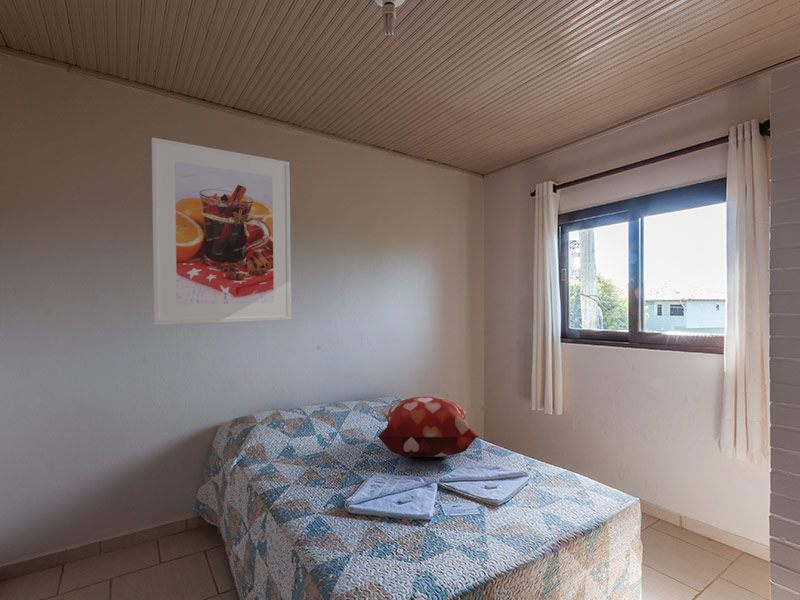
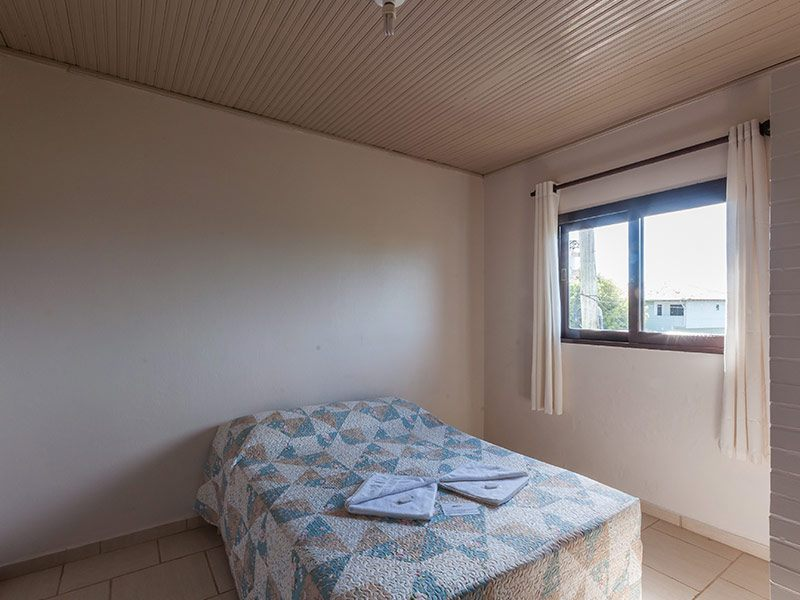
- decorative pillow [377,396,479,458]
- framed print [151,137,292,326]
